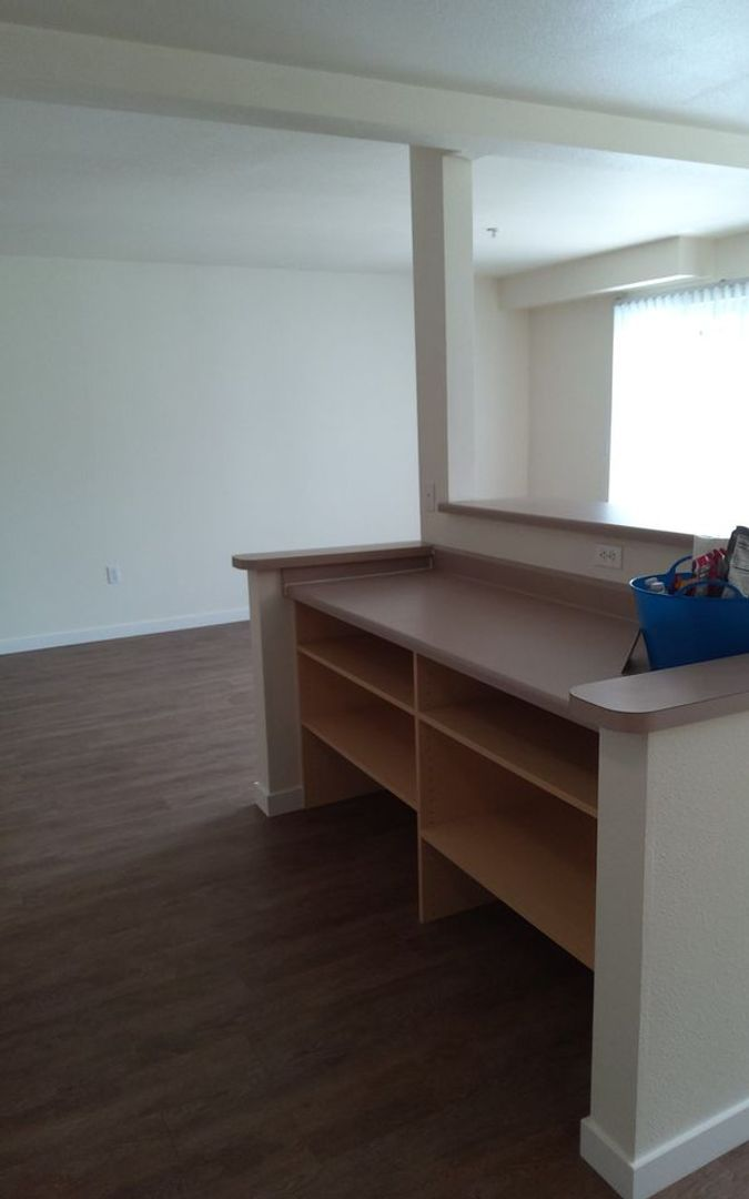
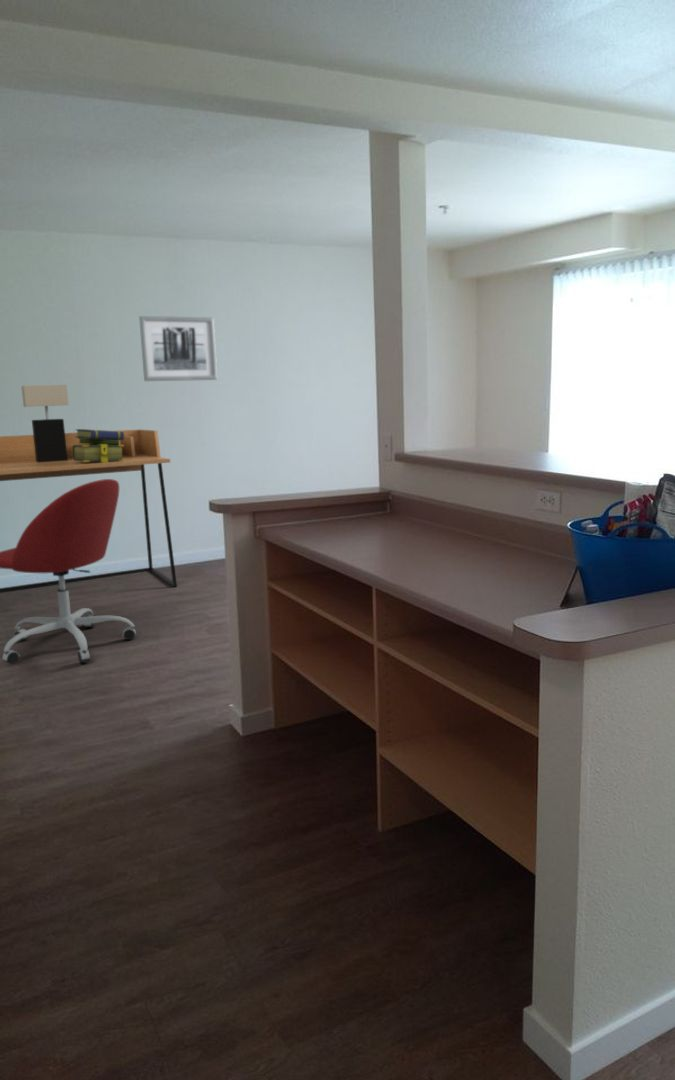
+ office chair [0,478,137,665]
+ table lamp [21,384,70,462]
+ stack of books [73,428,124,462]
+ wall art [138,315,218,382]
+ desk [0,428,178,593]
